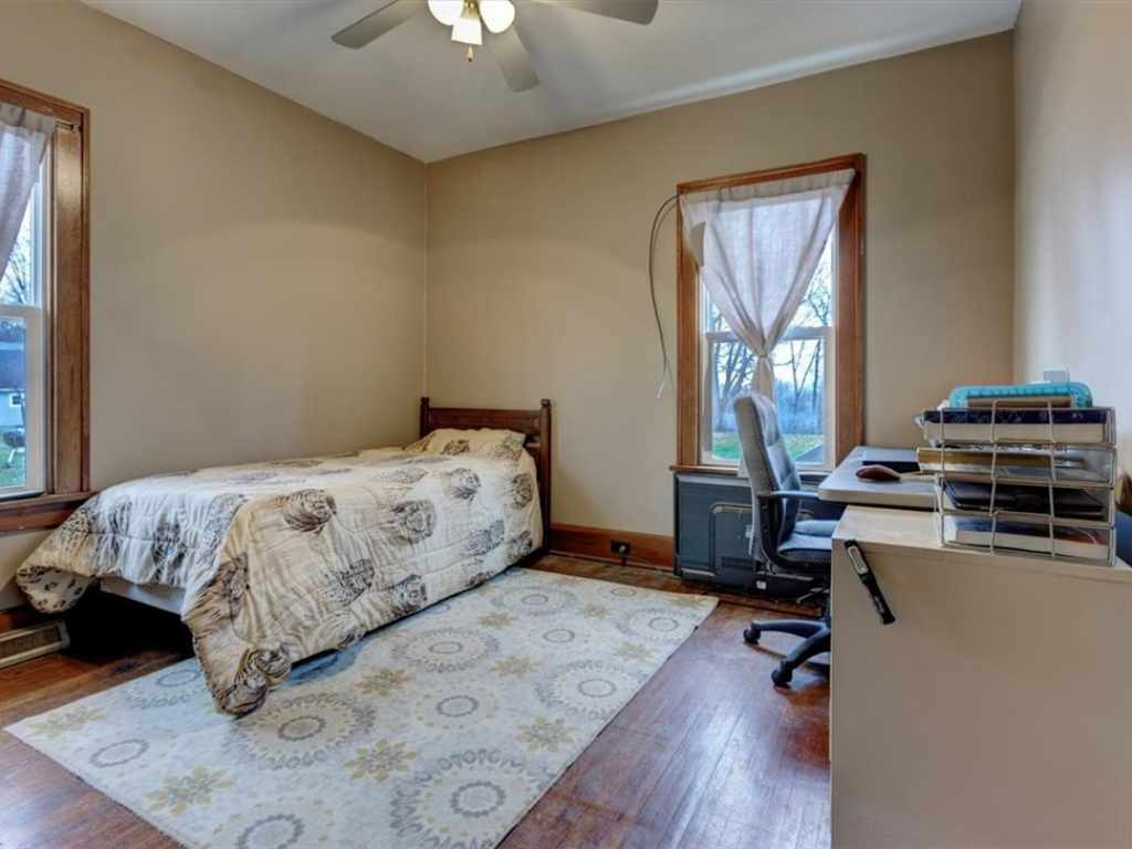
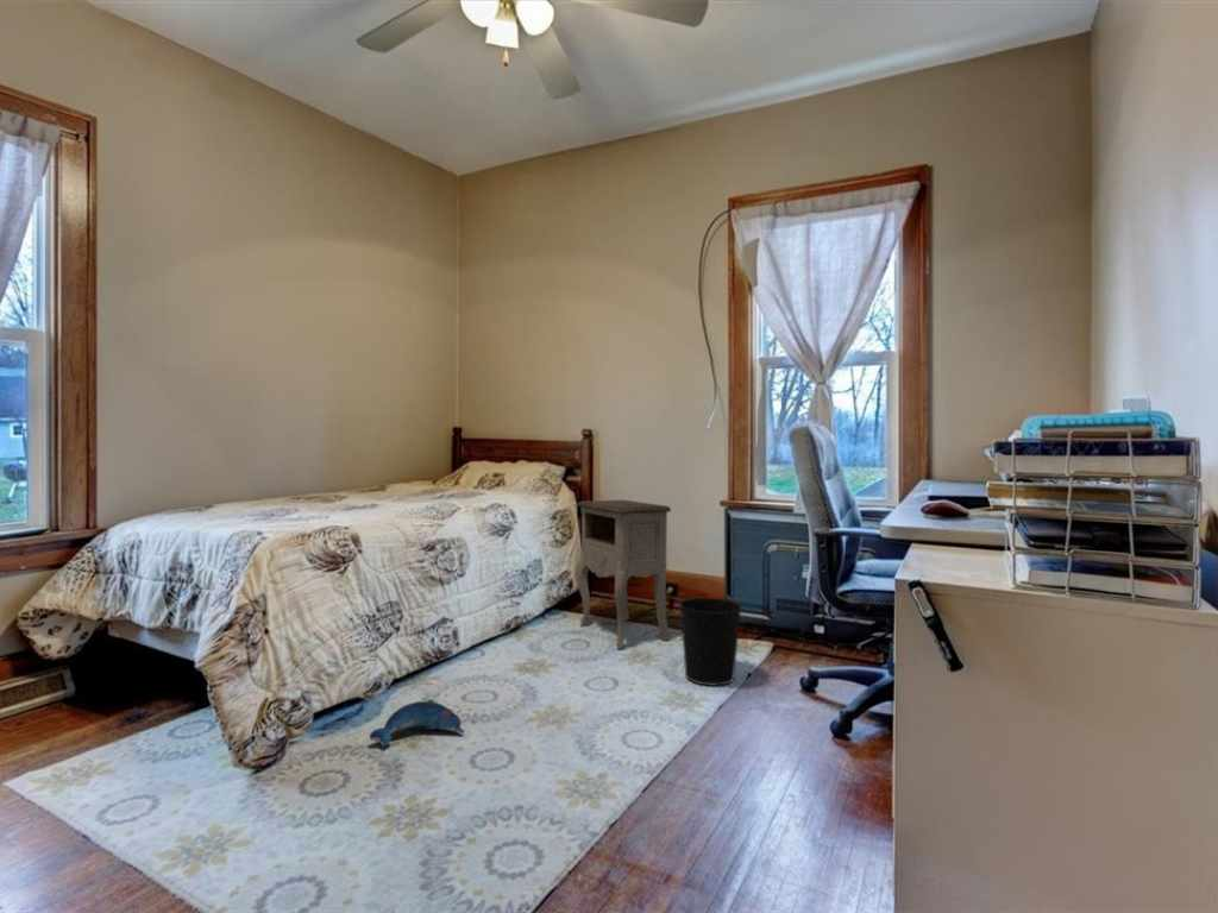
+ nightstand [573,499,672,649]
+ plush toy [369,699,465,748]
+ wastebasket [678,597,743,687]
